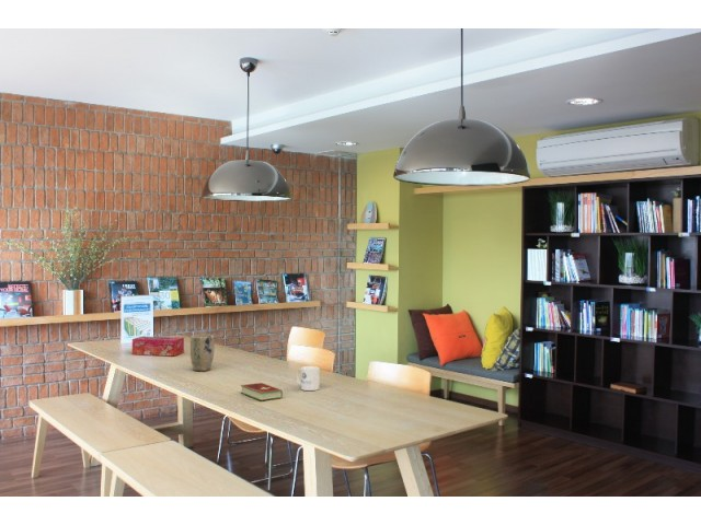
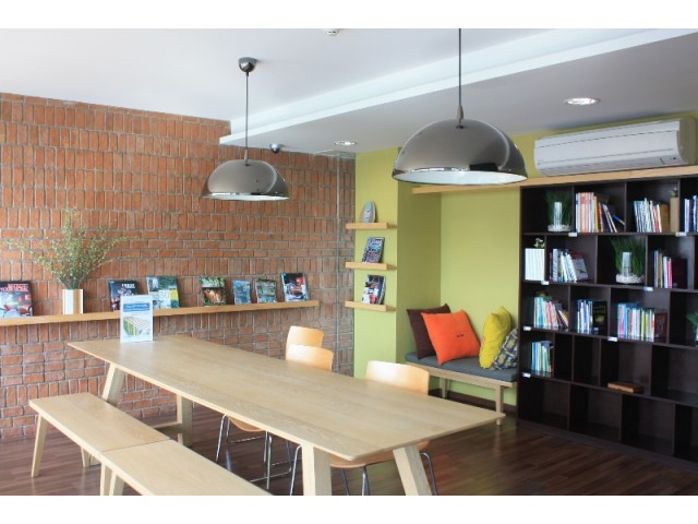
- plant pot [189,334,216,372]
- mug [296,365,321,392]
- hardcover book [240,382,284,401]
- tissue box [131,335,185,357]
